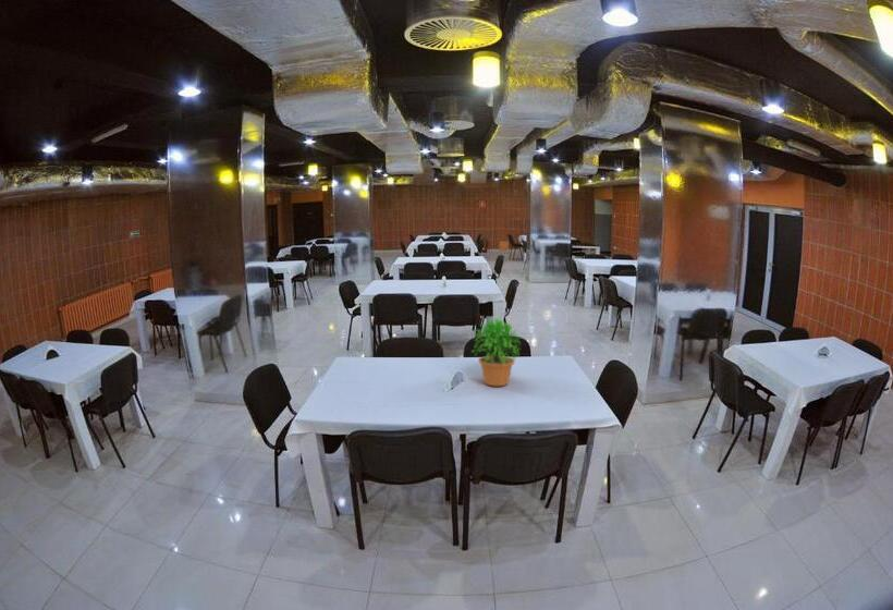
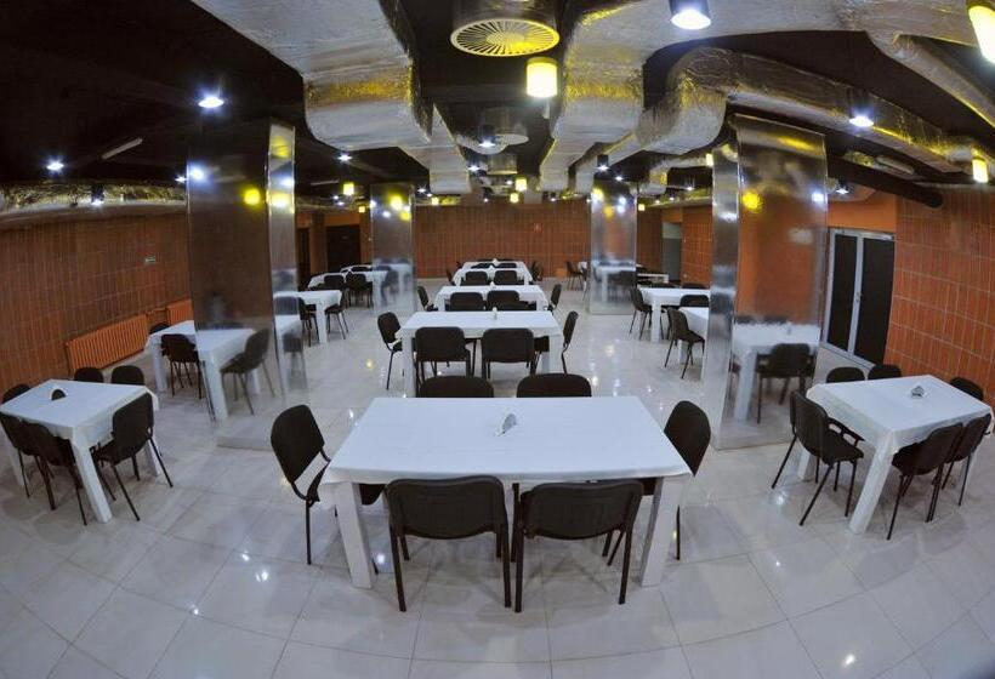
- potted plant [469,317,523,387]
